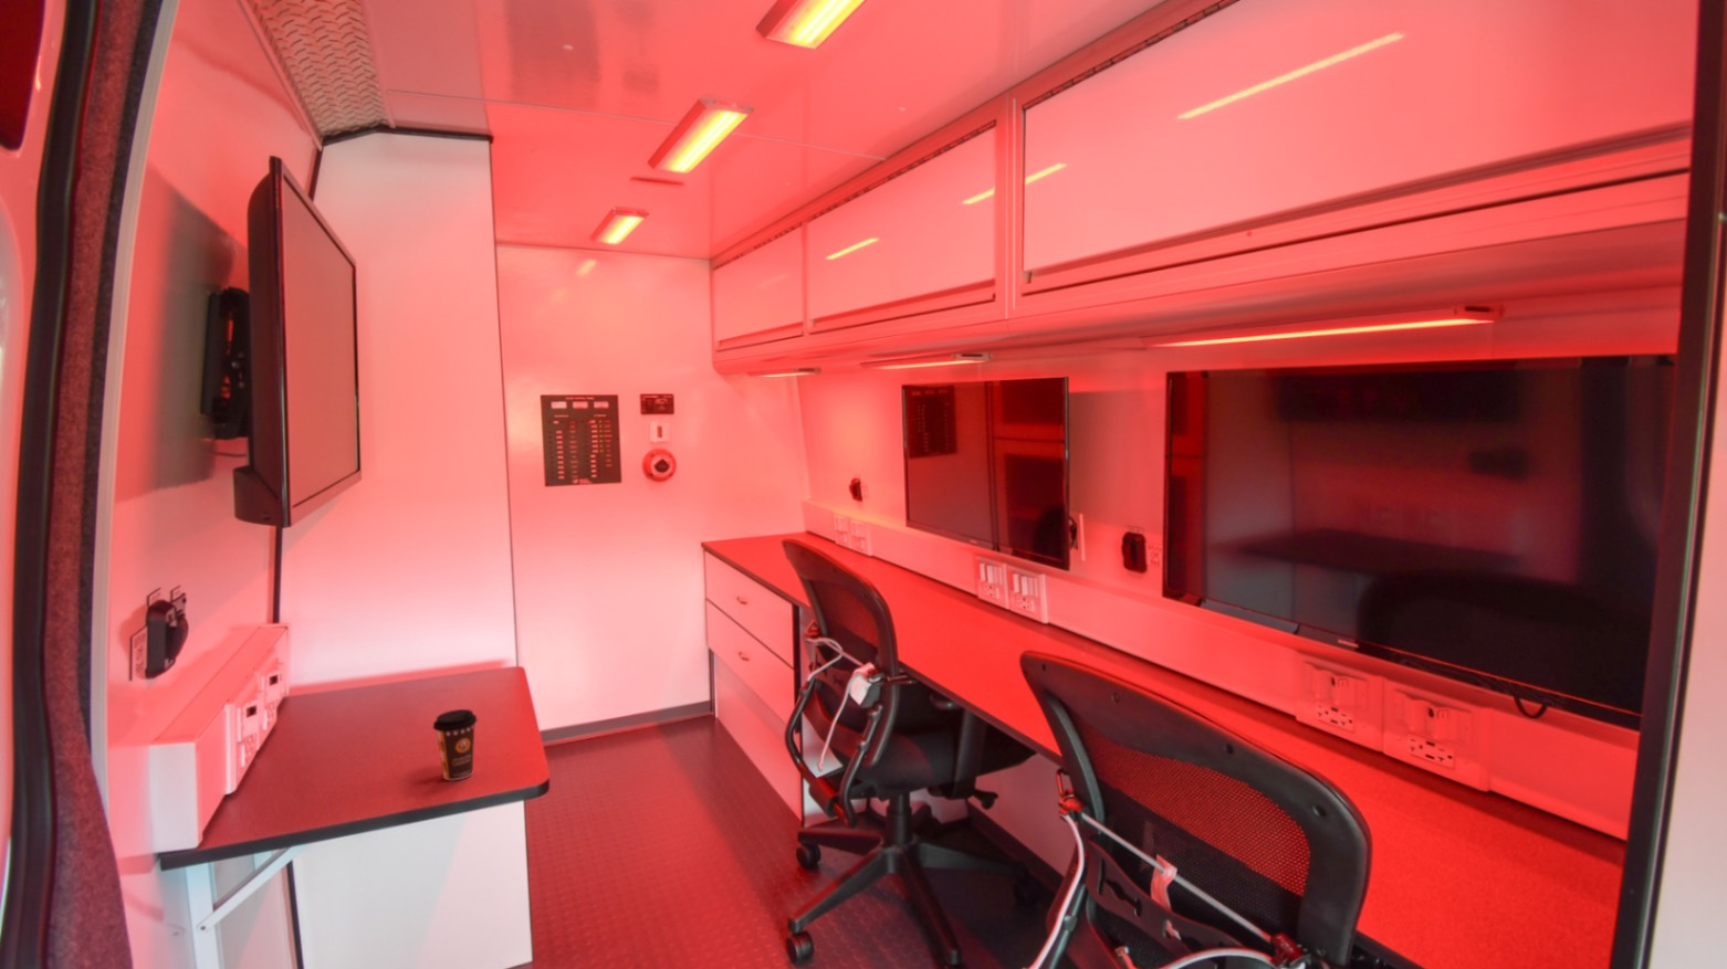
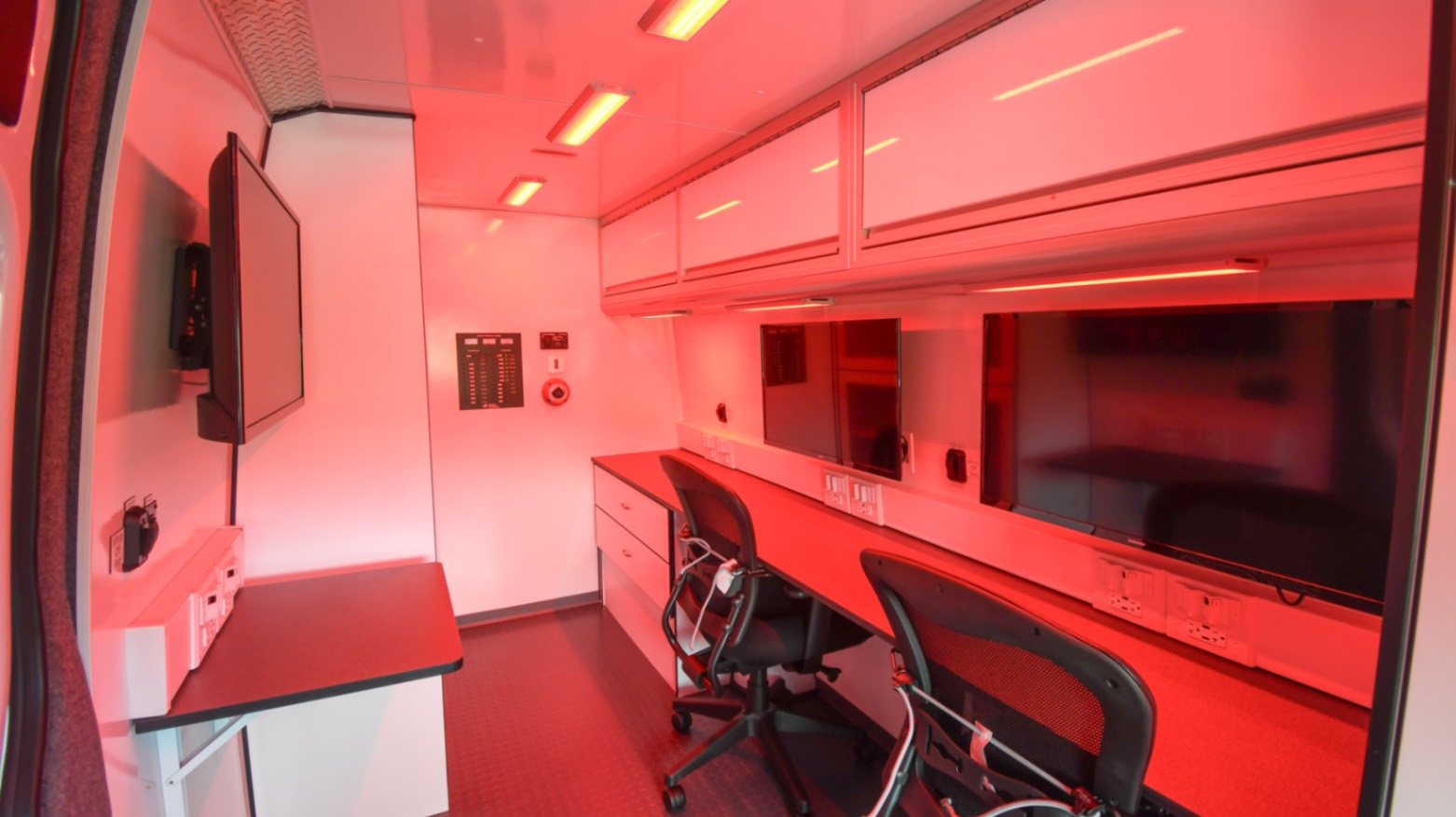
- coffee cup [432,708,479,782]
